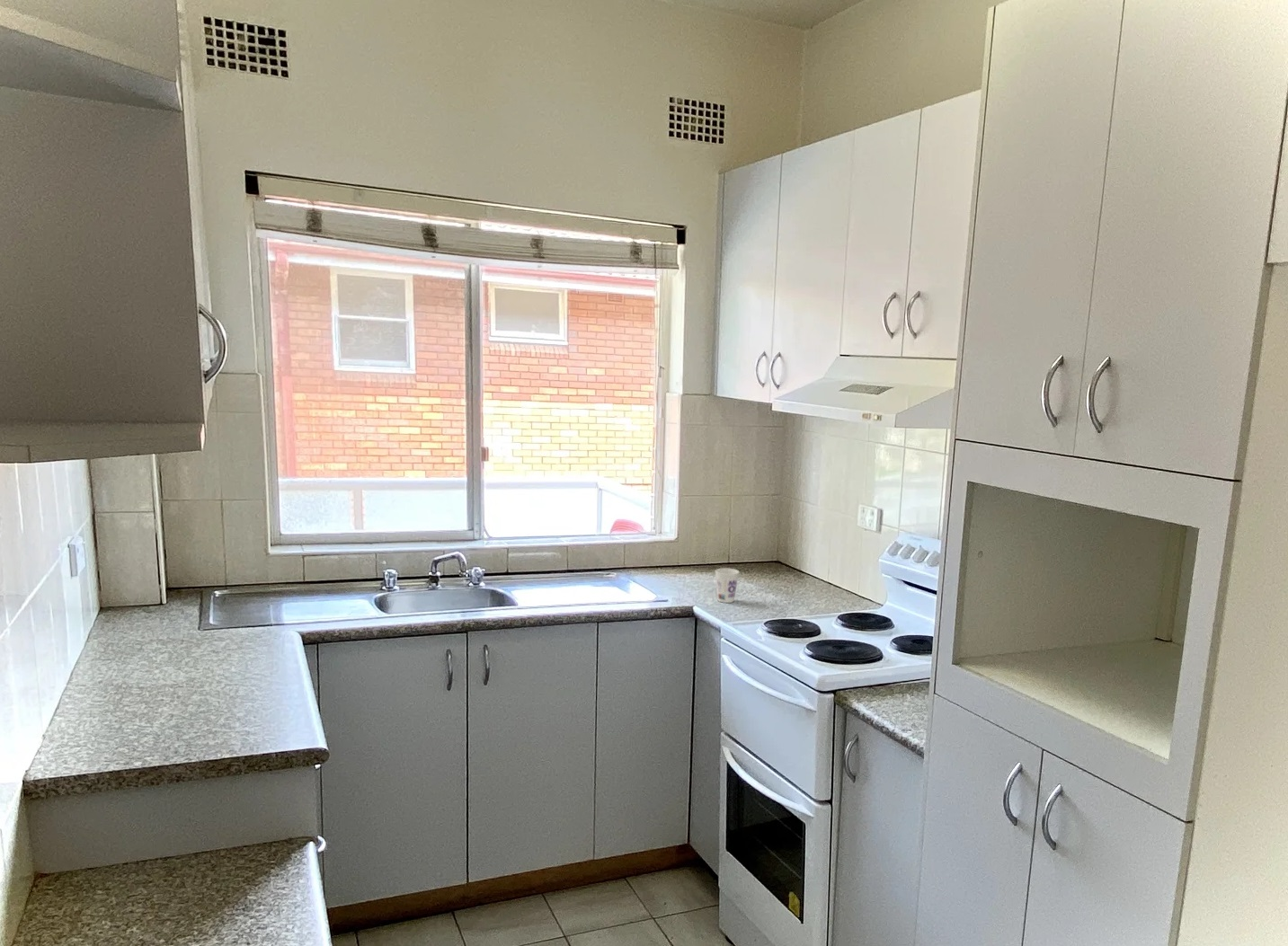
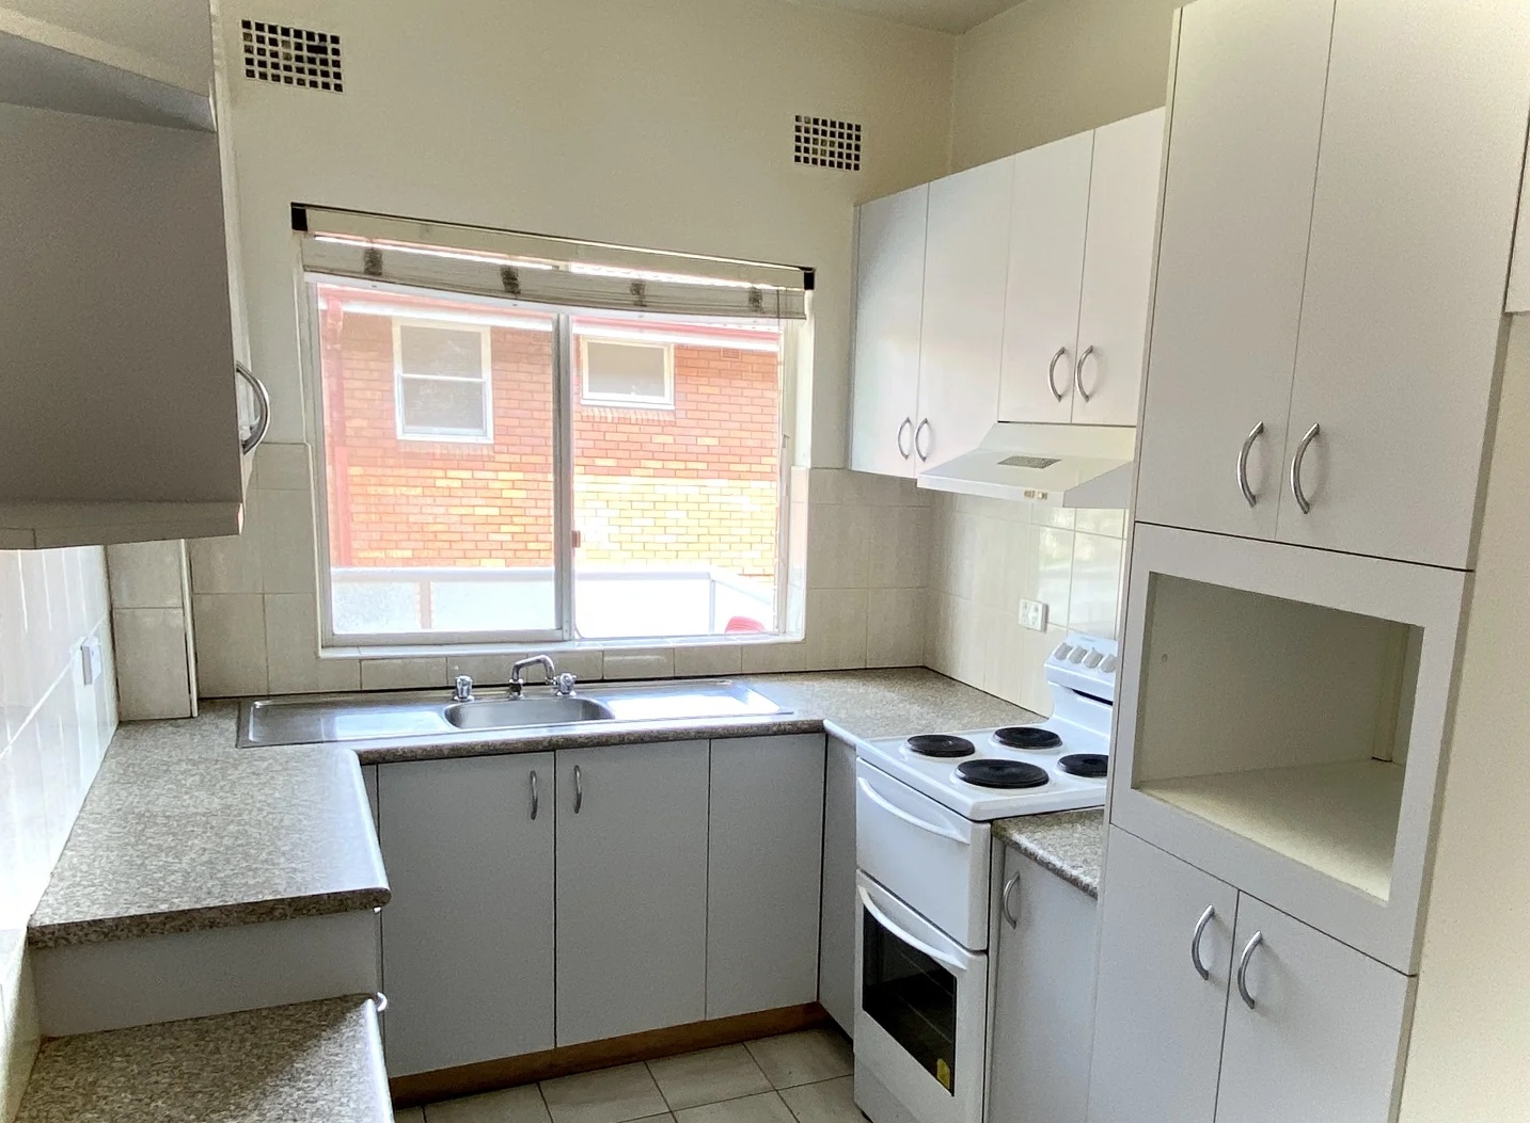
- cup [715,567,740,604]
